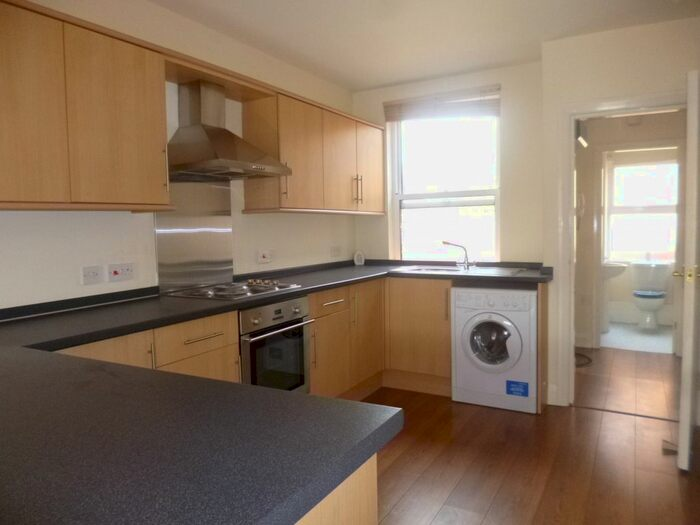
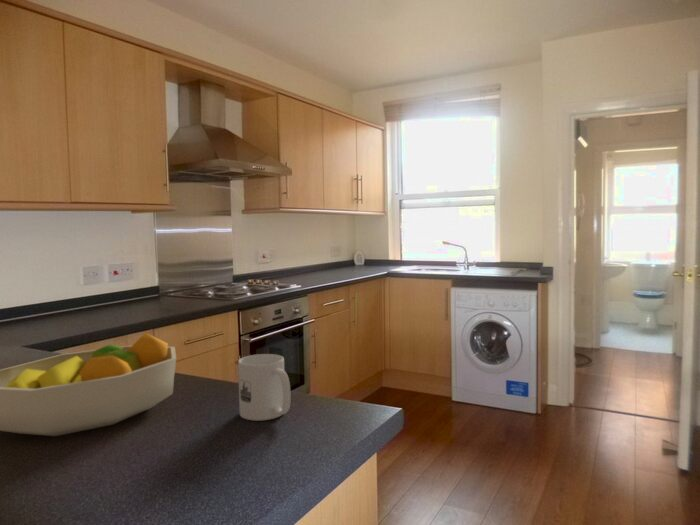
+ mug [237,353,291,422]
+ fruit bowl [0,331,177,437]
